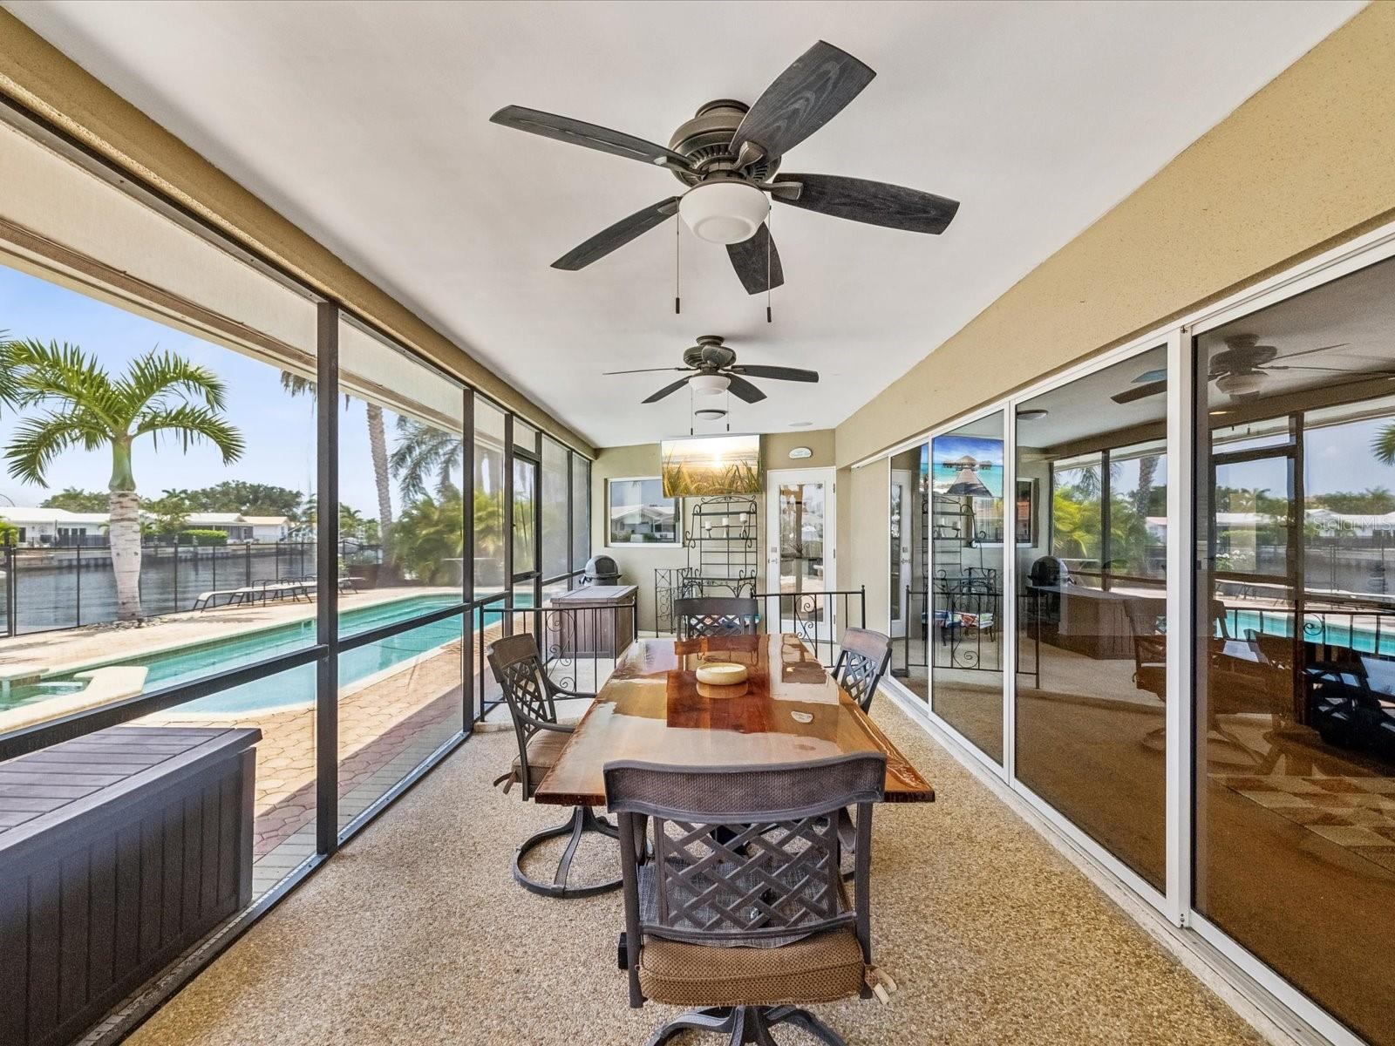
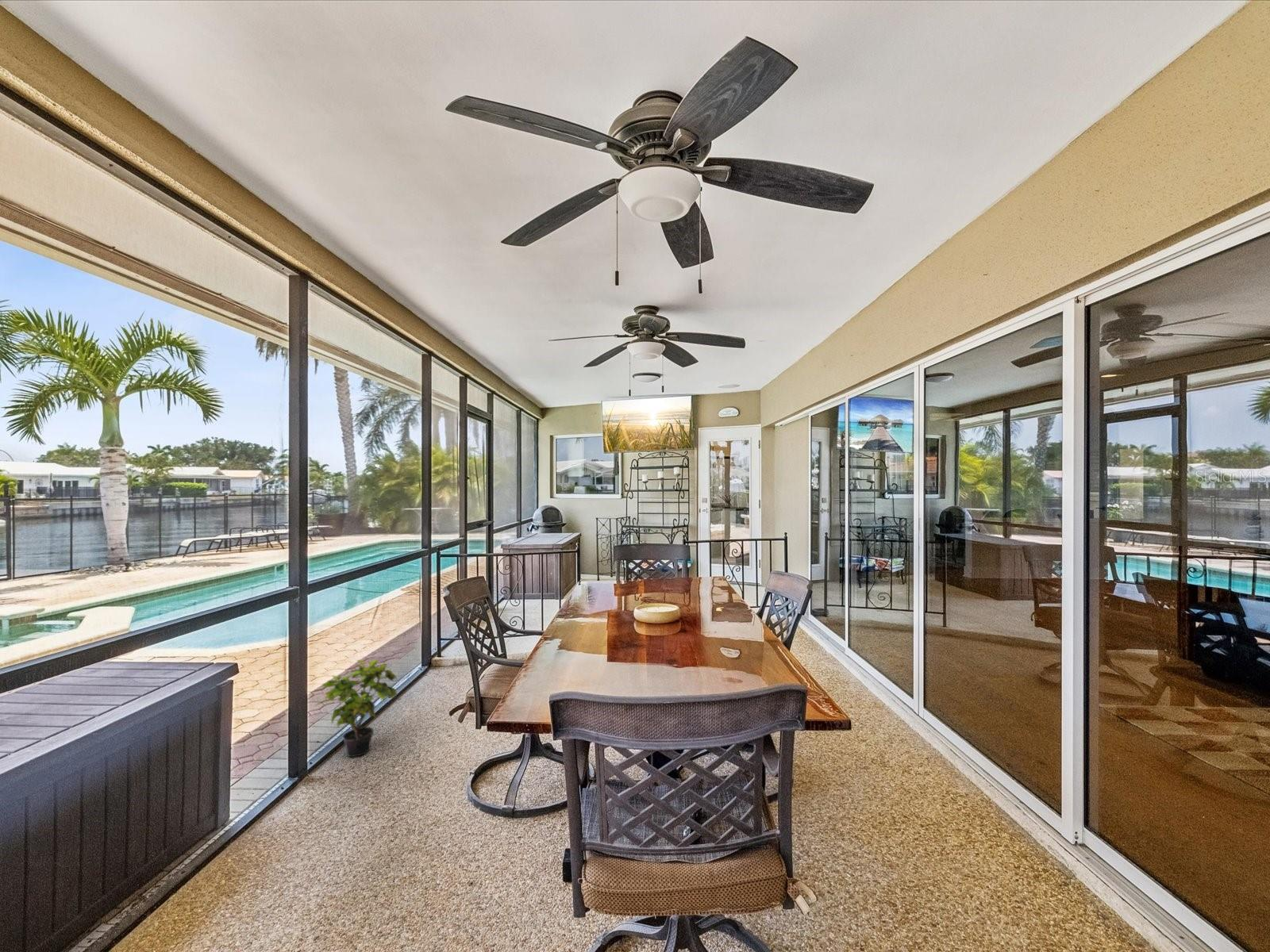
+ potted plant [313,658,398,758]
